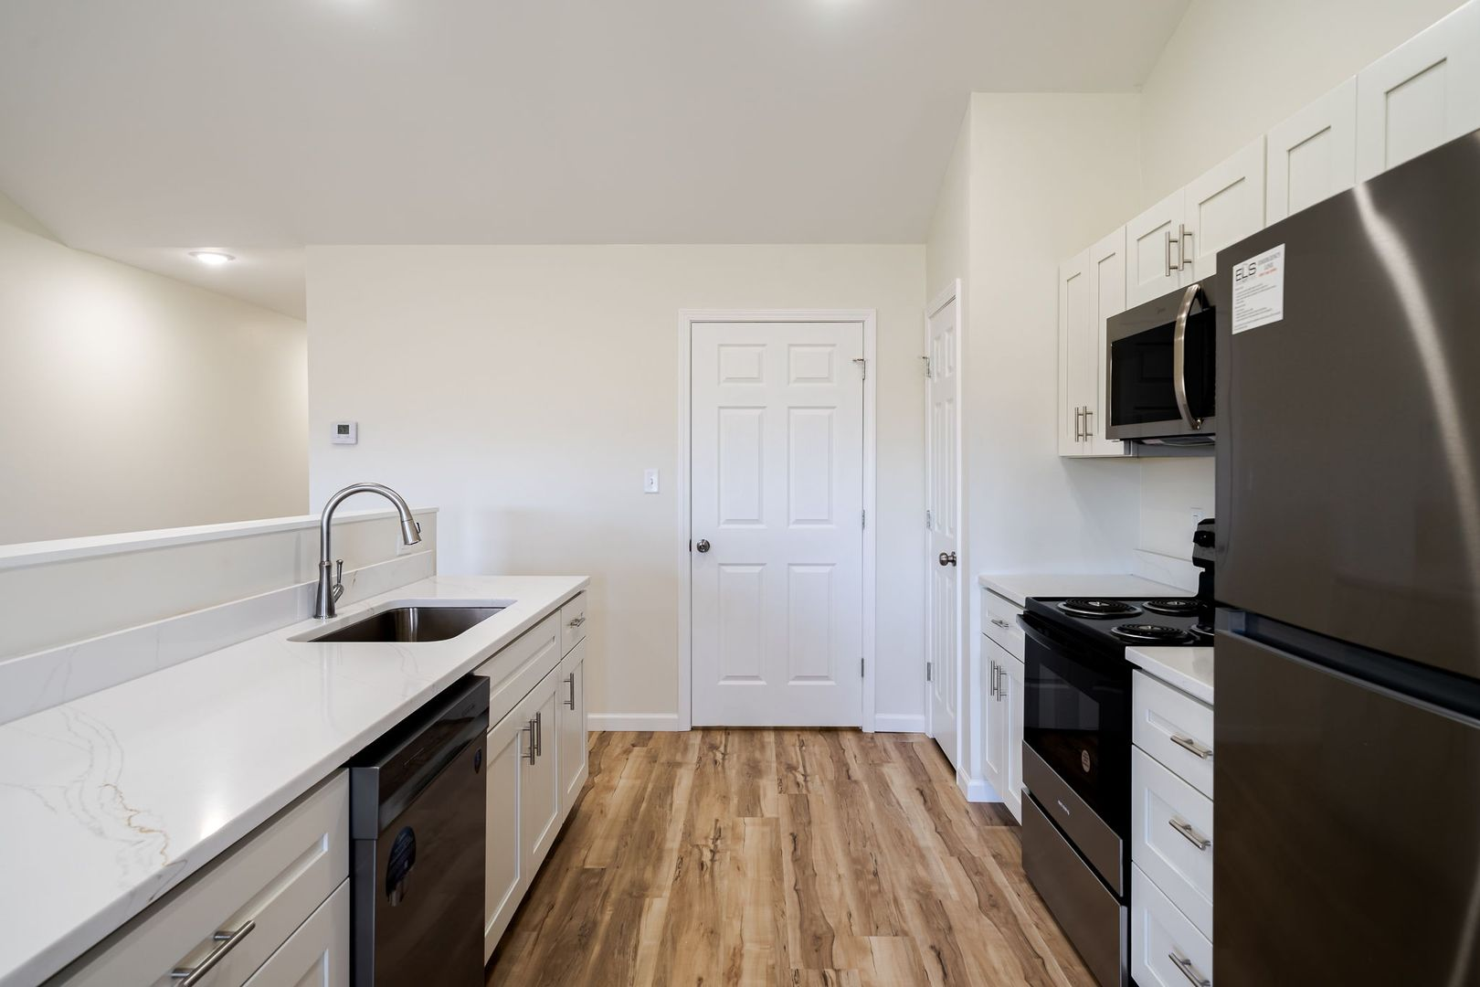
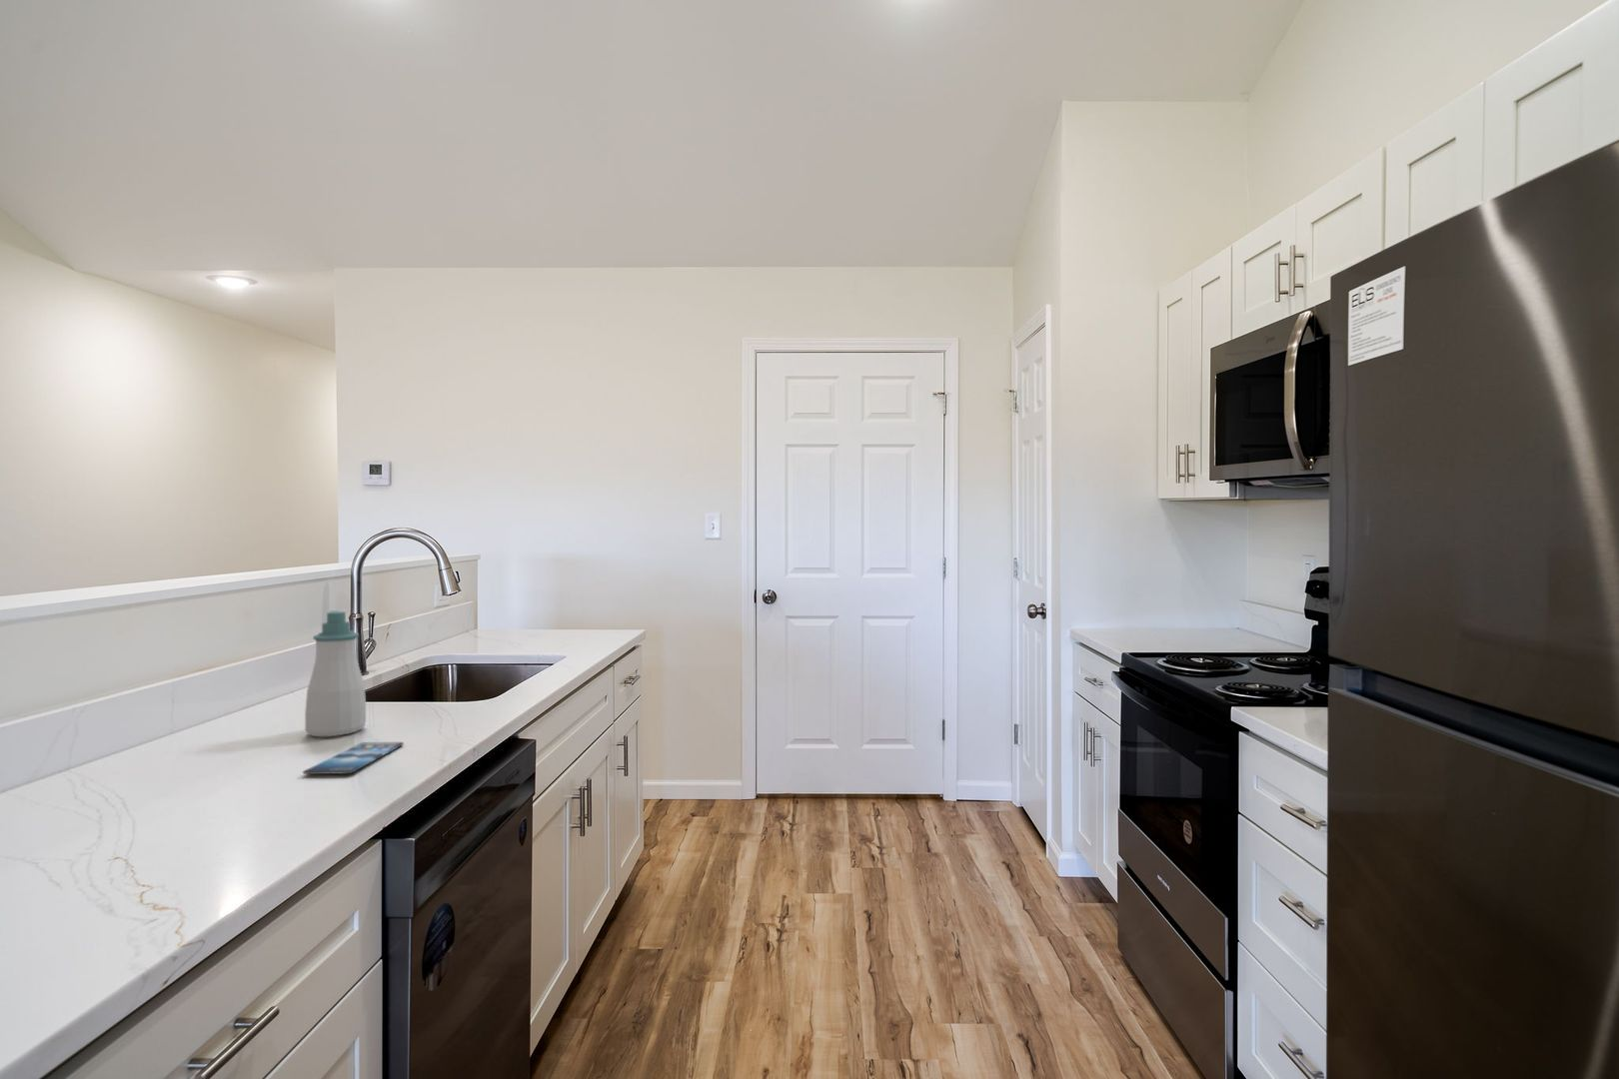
+ smartphone [302,742,405,776]
+ soap bottle [304,609,366,737]
